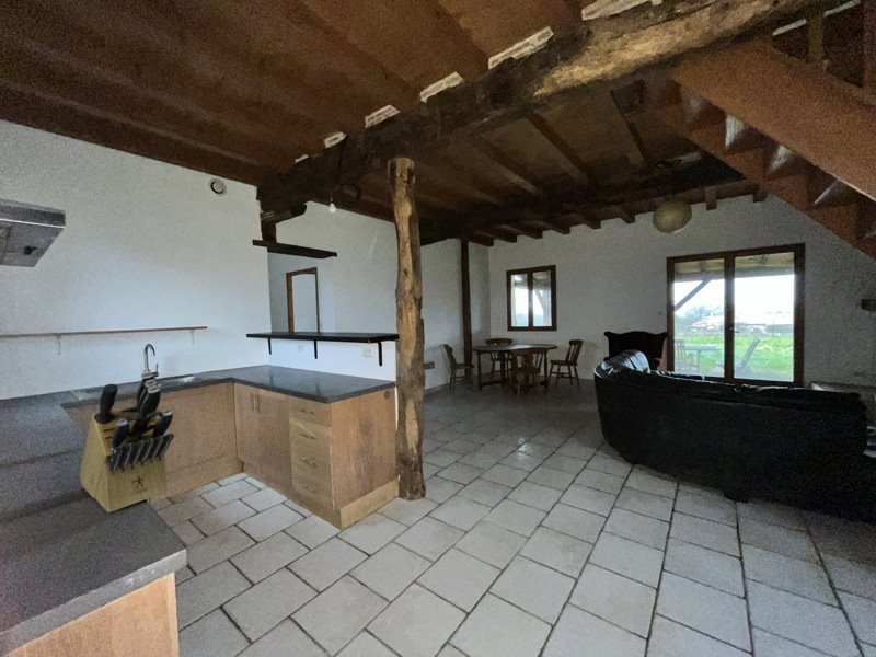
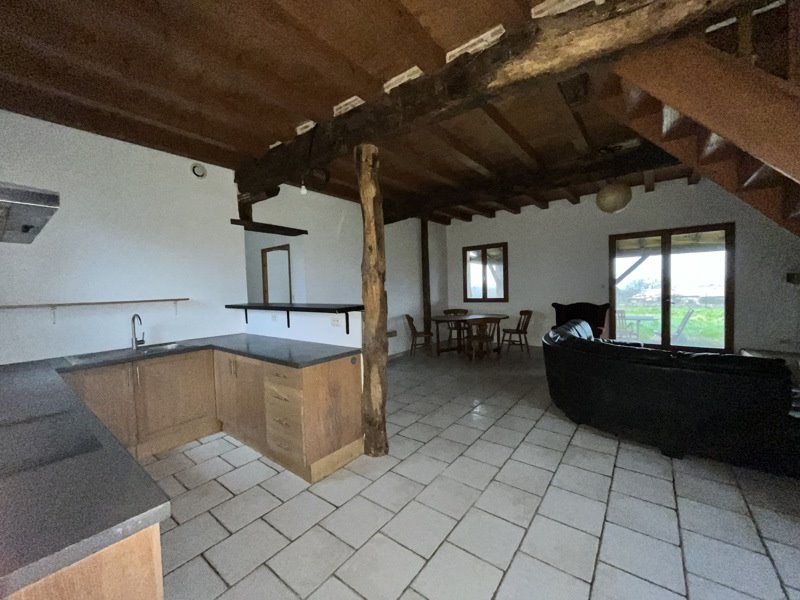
- knife block [79,370,175,514]
